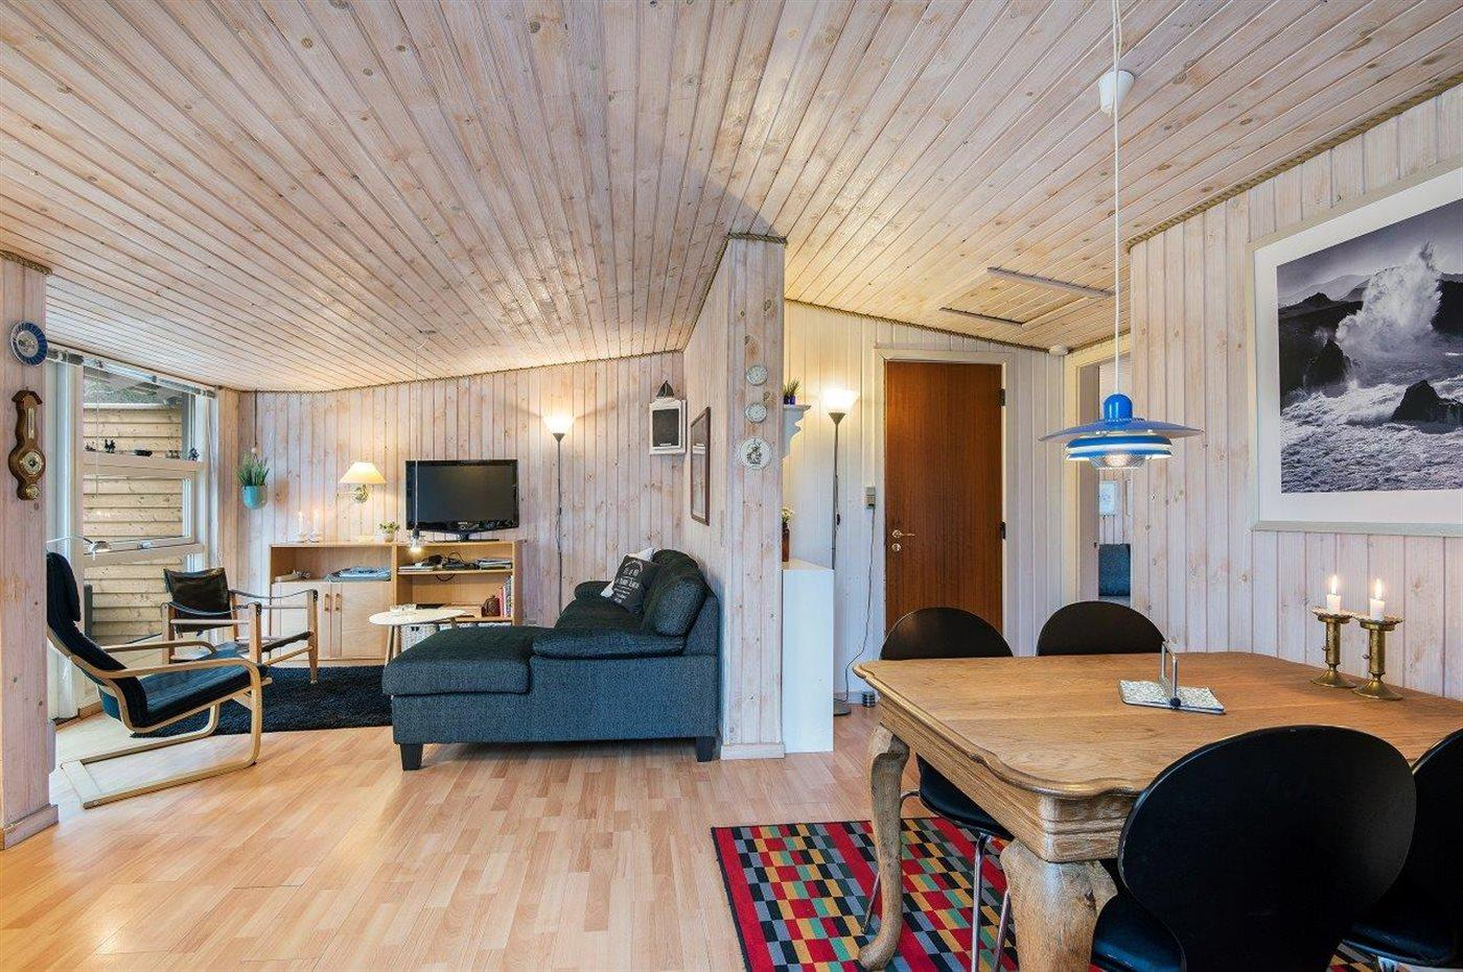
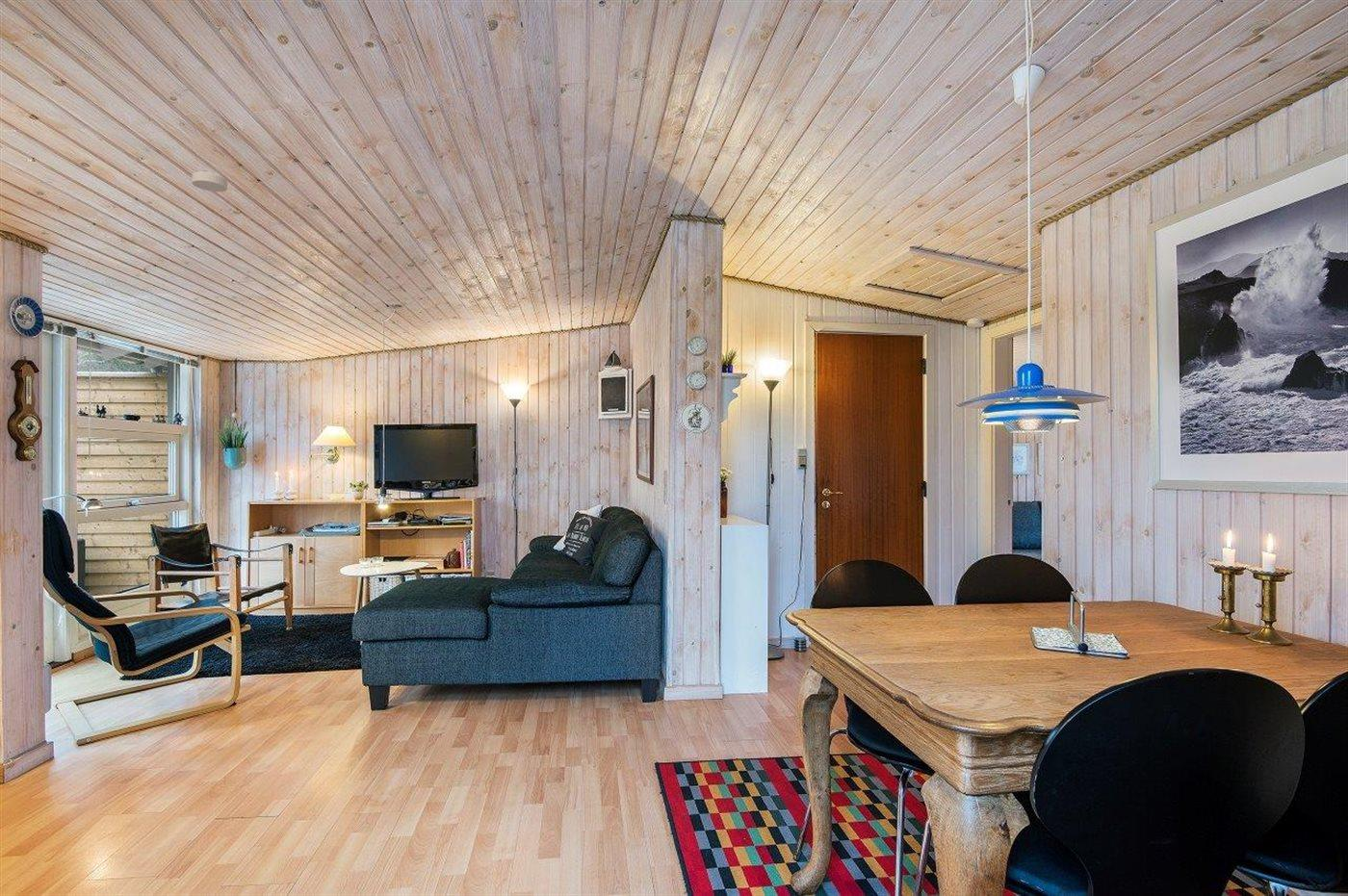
+ smoke detector [191,169,228,192]
